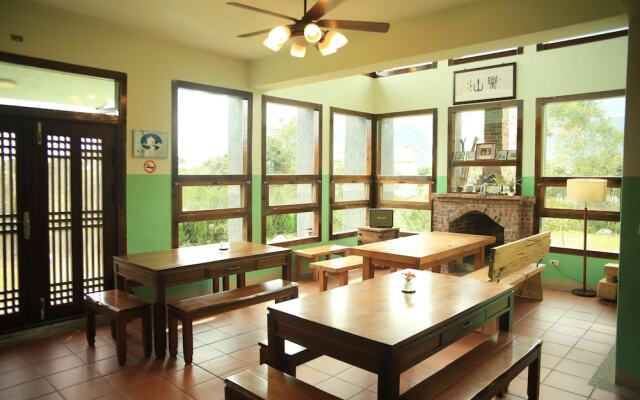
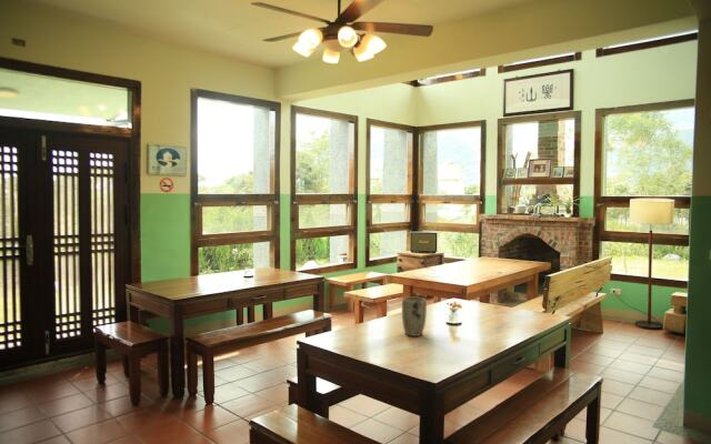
+ plant pot [401,296,428,337]
